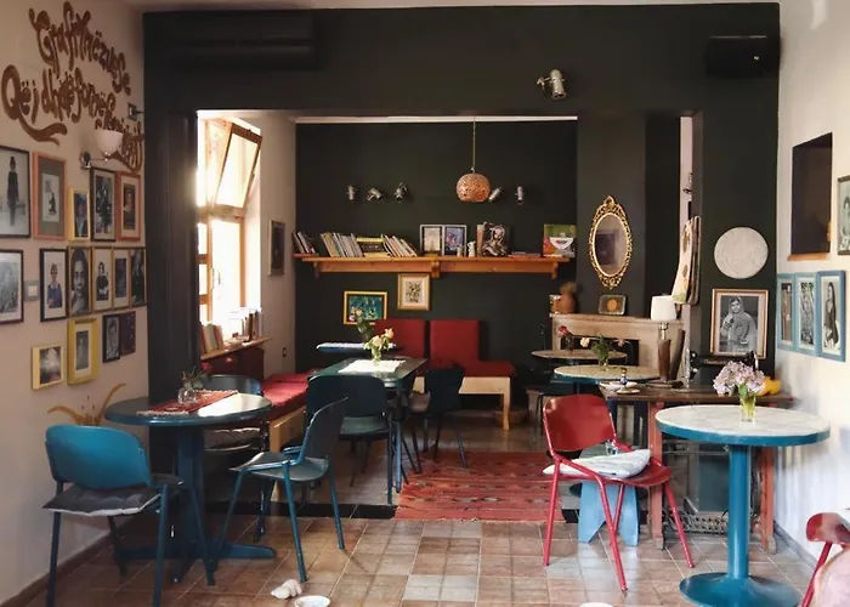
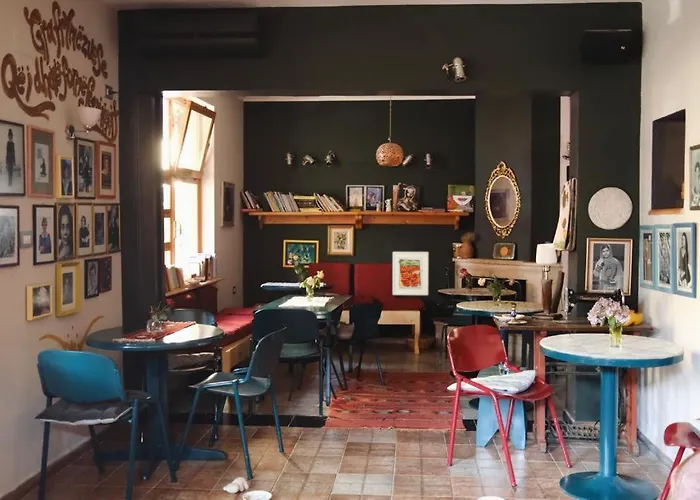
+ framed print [392,251,429,296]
